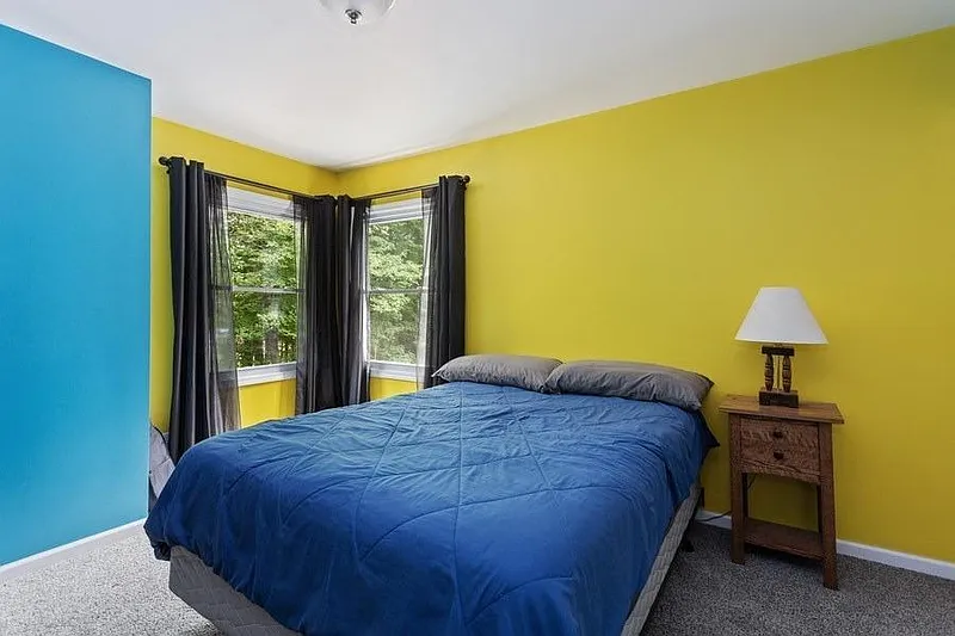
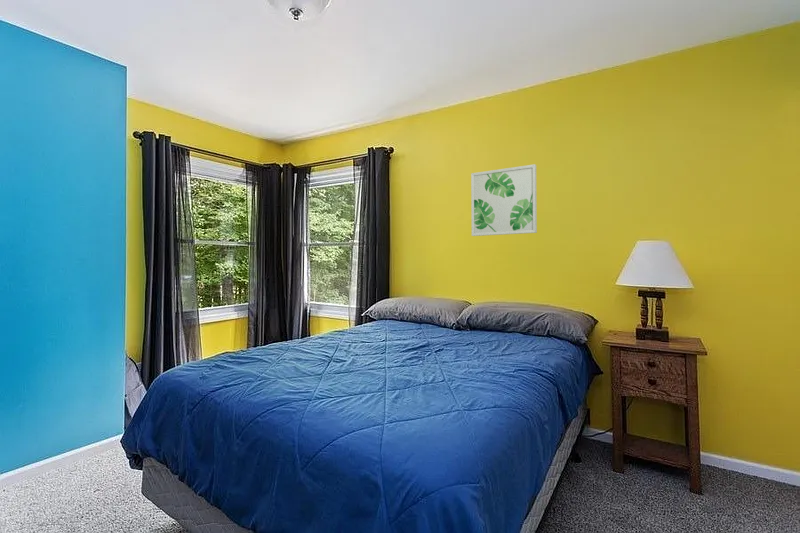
+ wall art [470,163,538,237]
